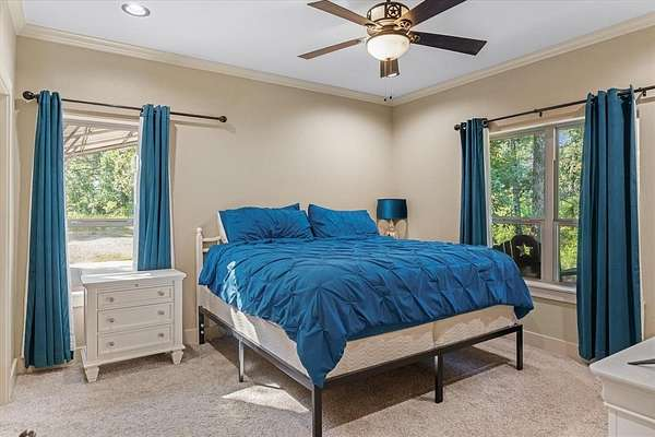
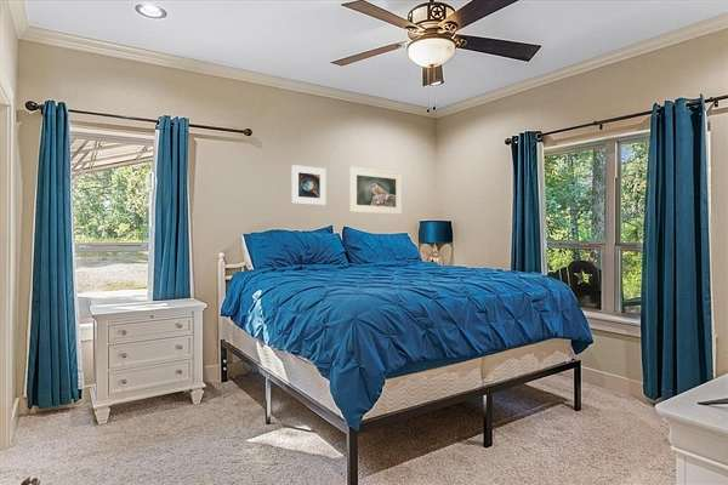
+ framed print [348,166,403,216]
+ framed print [290,164,328,206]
